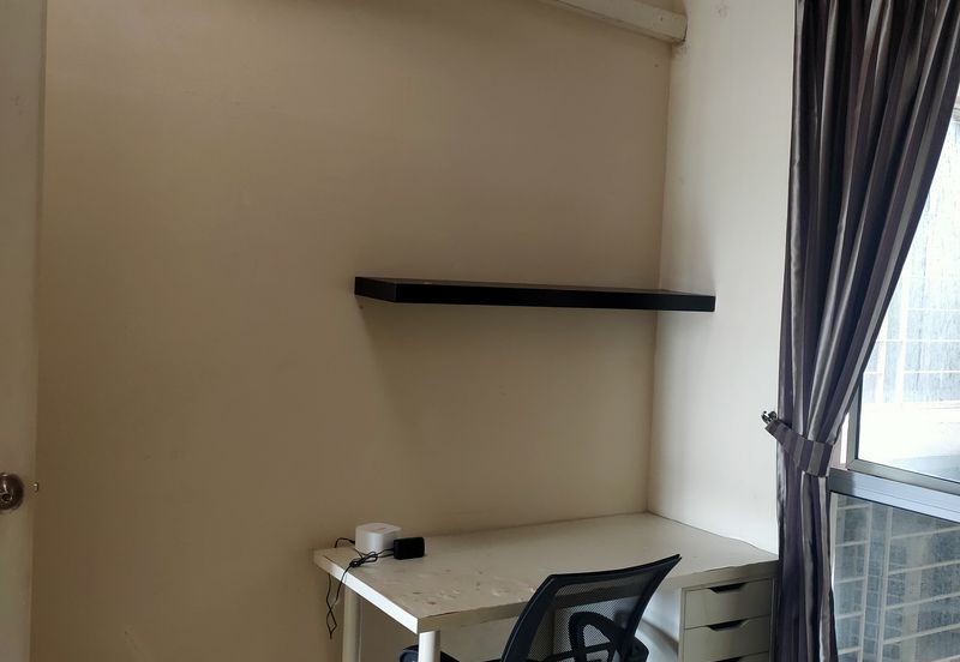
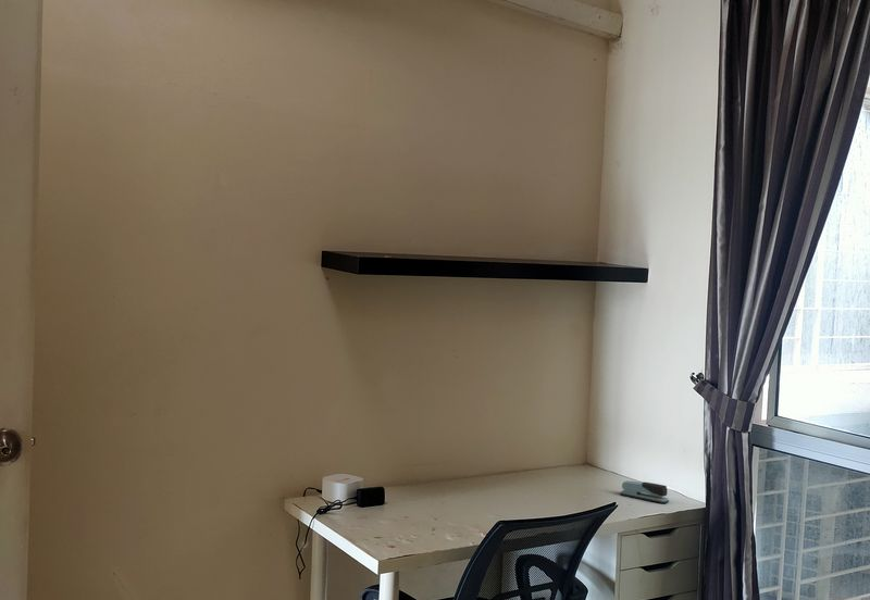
+ stapler [619,479,670,504]
